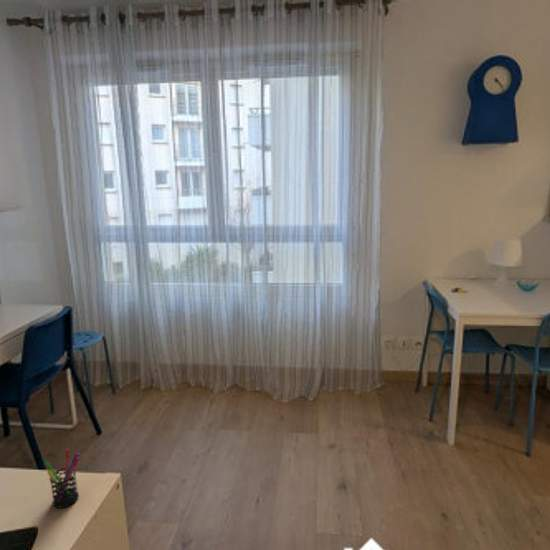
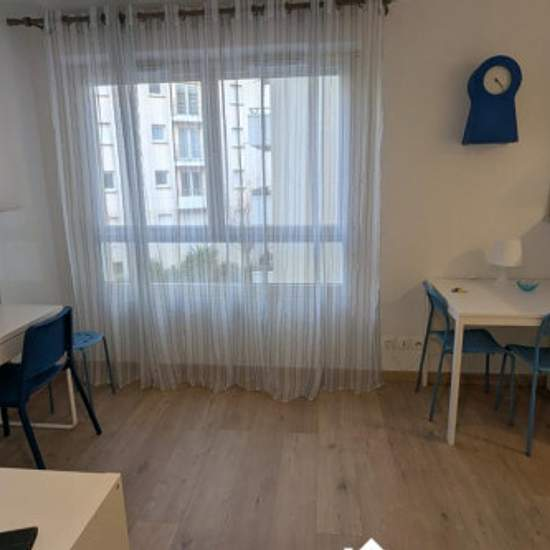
- pen holder [44,448,81,509]
